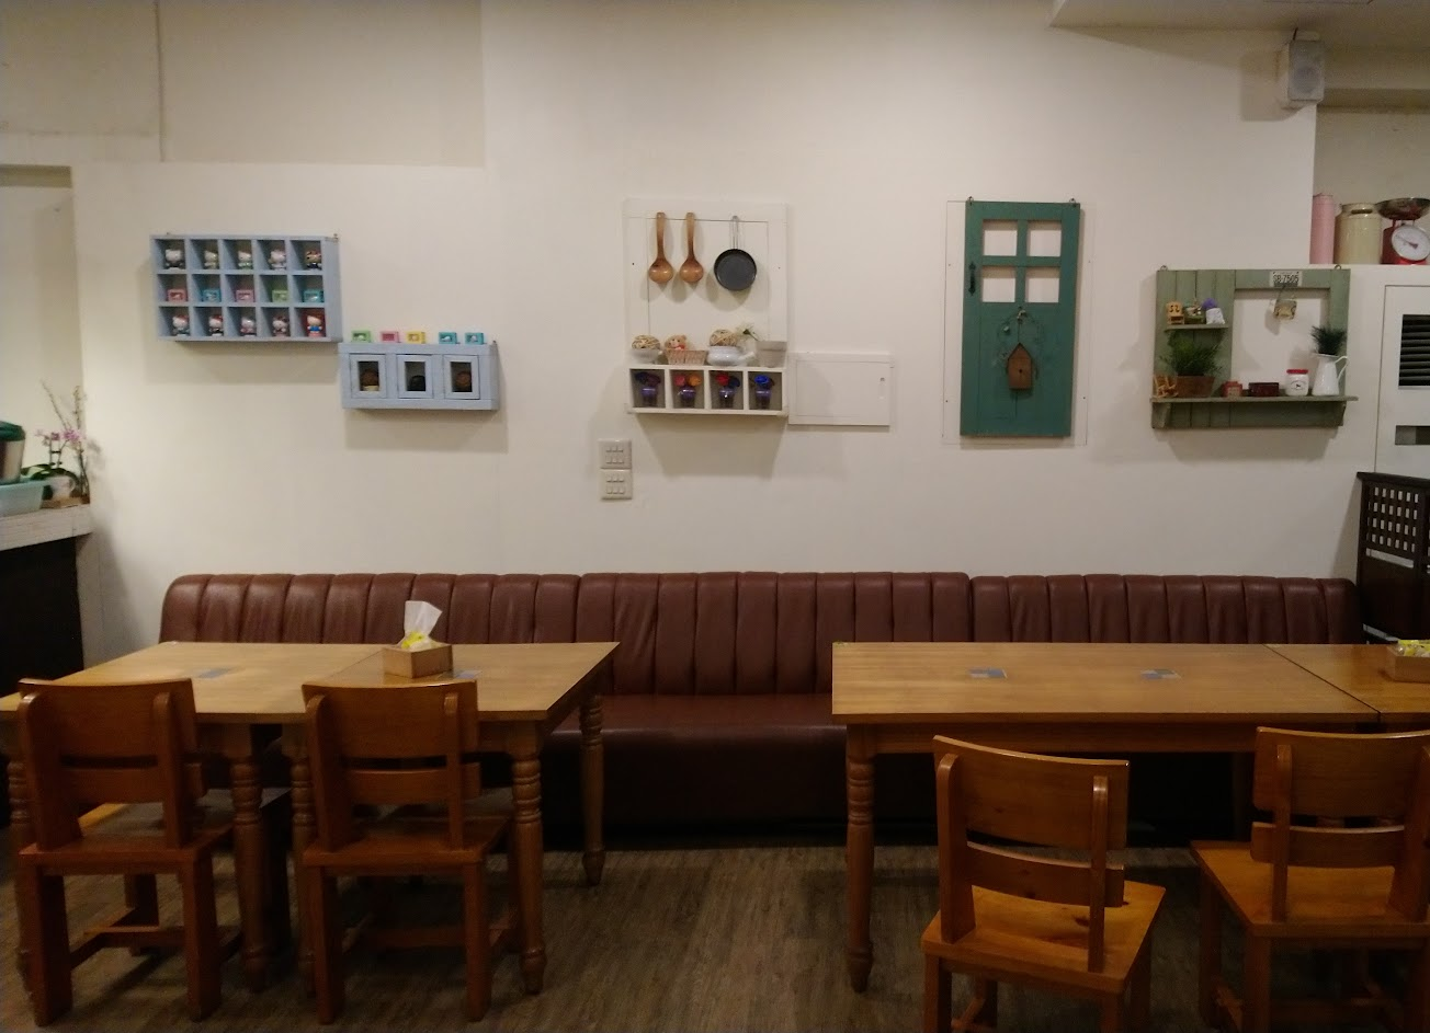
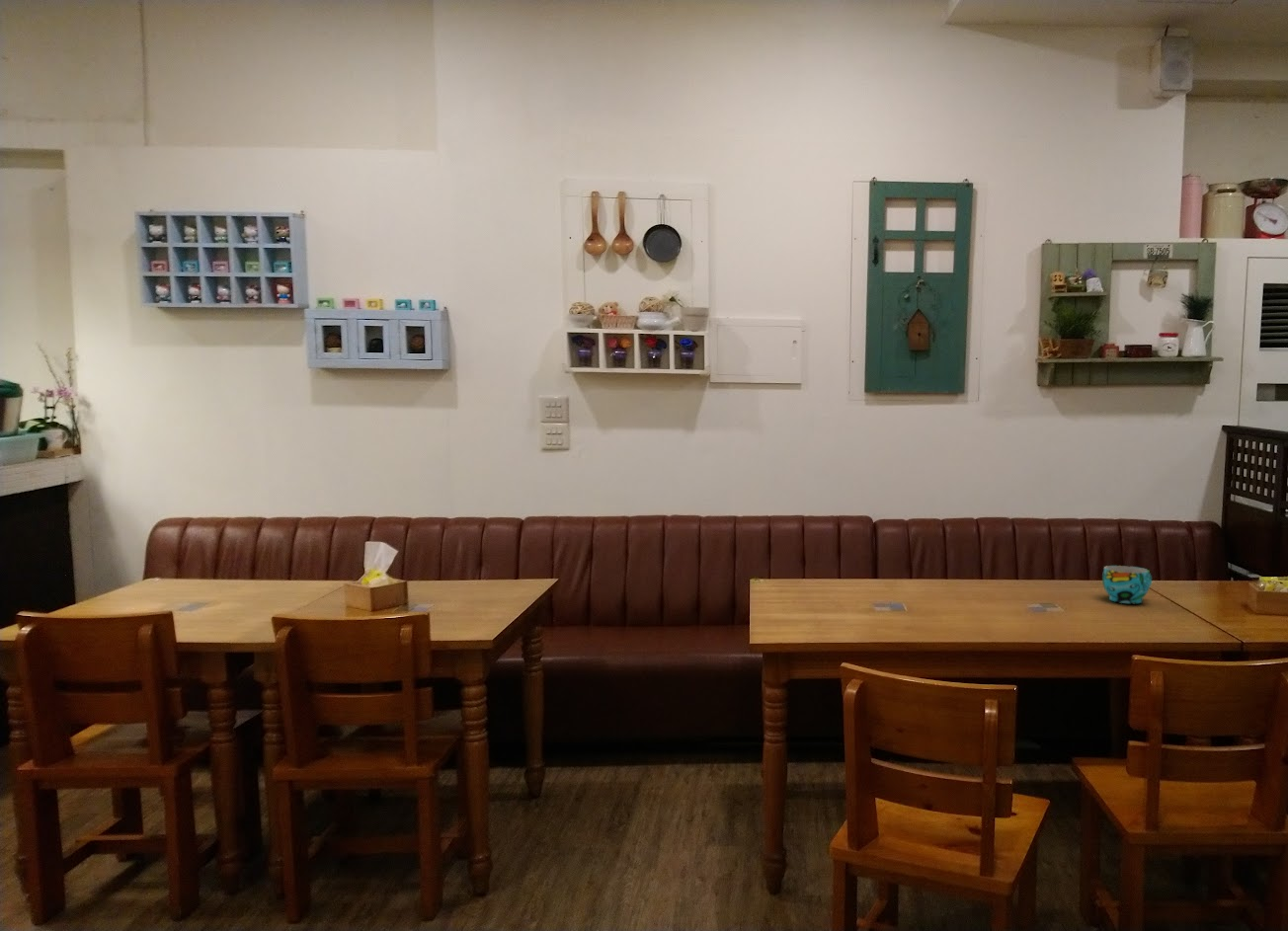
+ cup [1101,565,1153,604]
